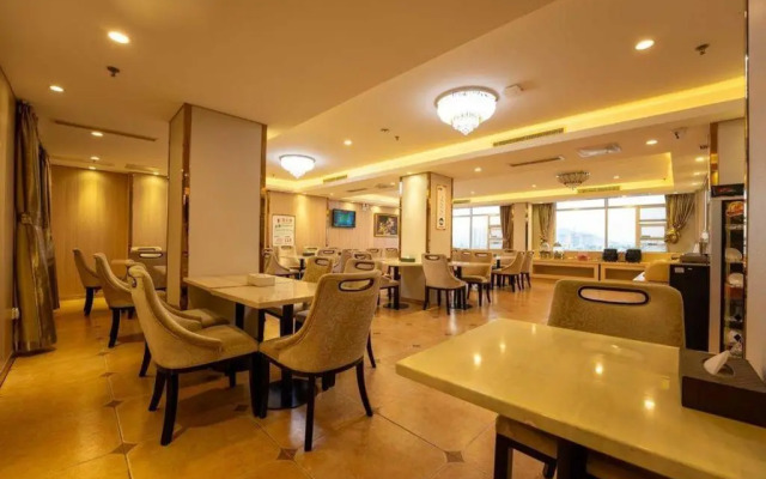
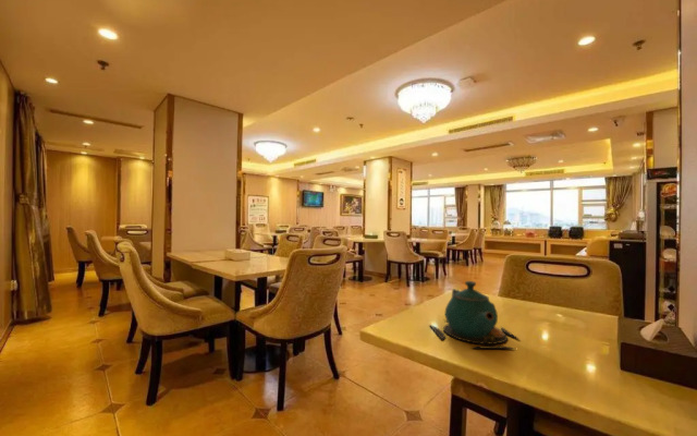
+ teapot [428,280,521,350]
